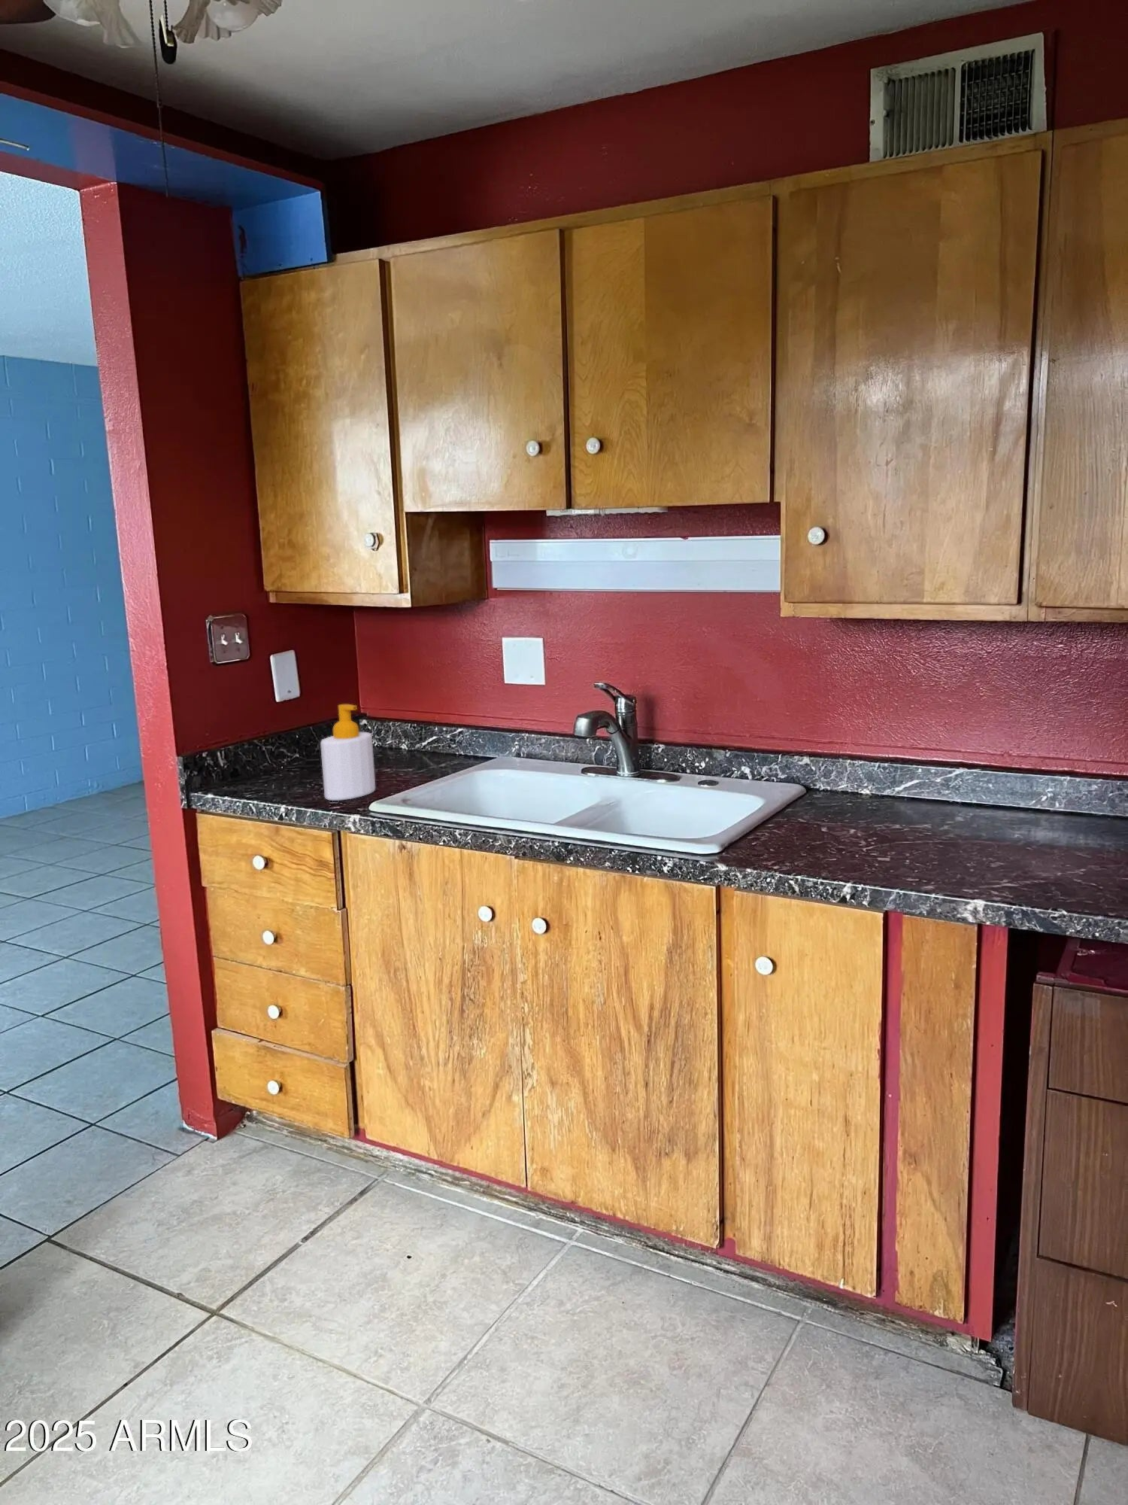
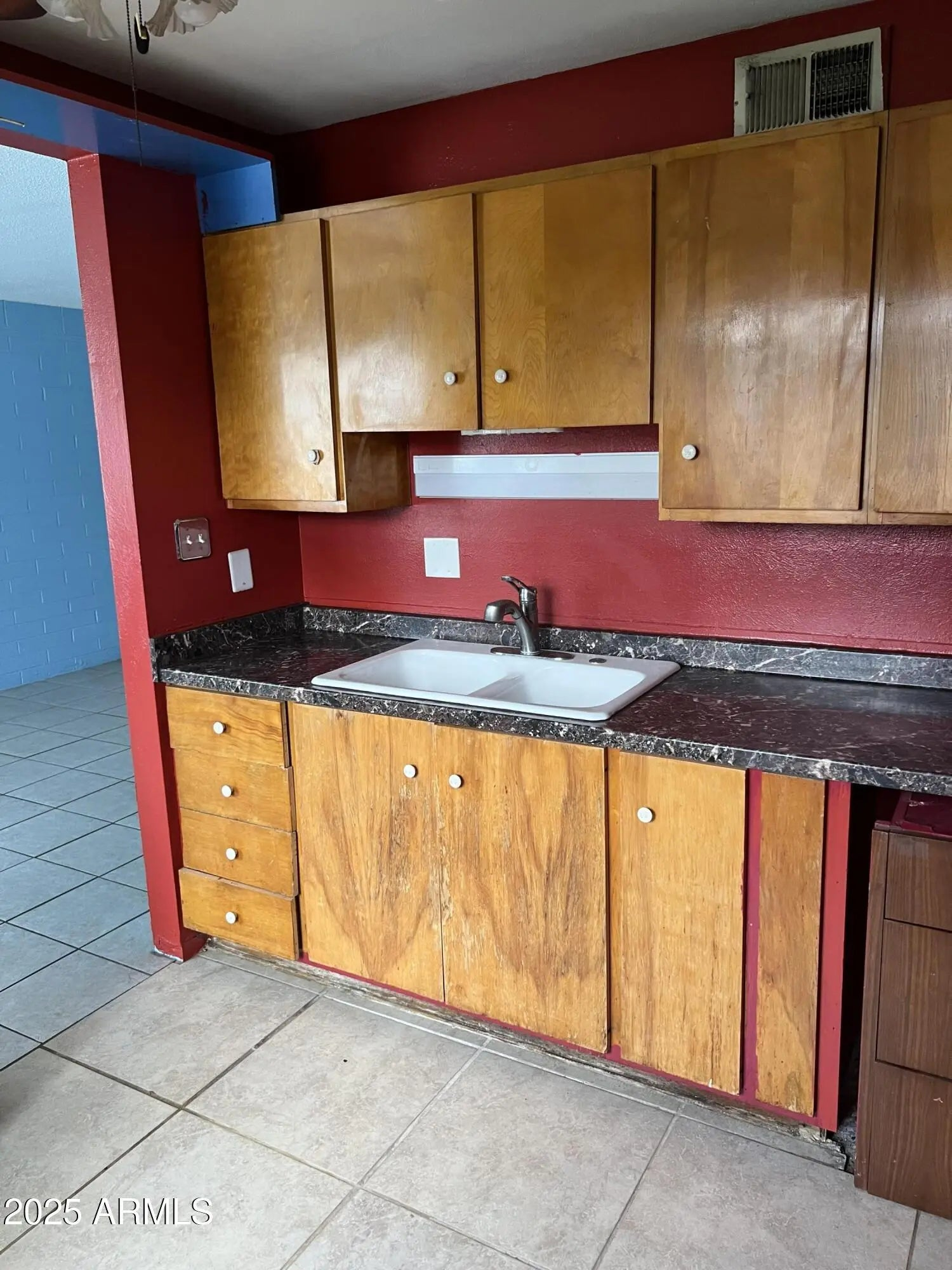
- soap bottle [320,704,376,801]
